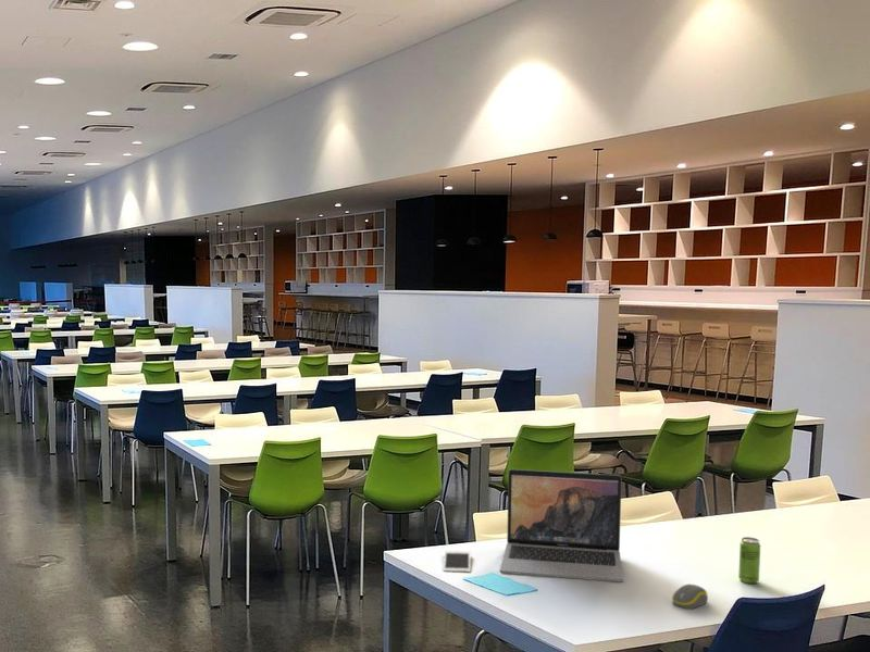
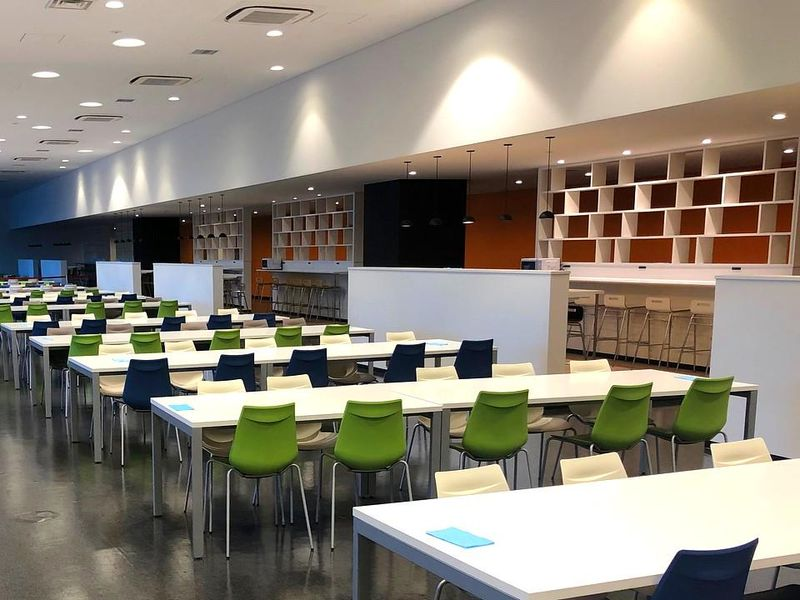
- laptop [499,468,624,584]
- beverage can [737,536,761,585]
- computer mouse [671,584,709,610]
- cell phone [443,550,472,573]
